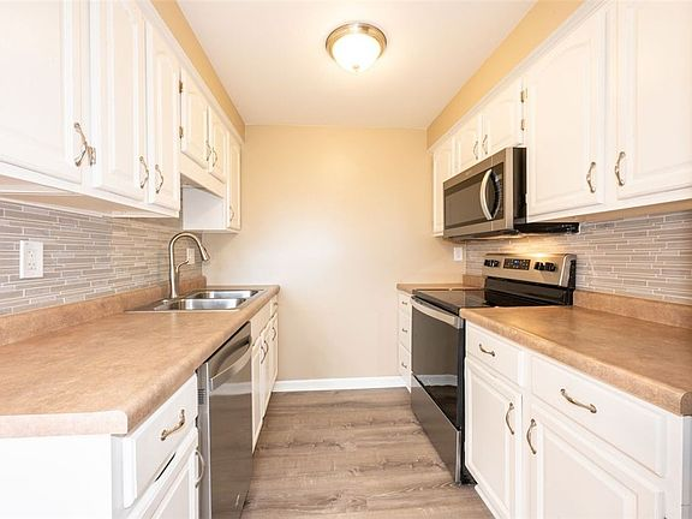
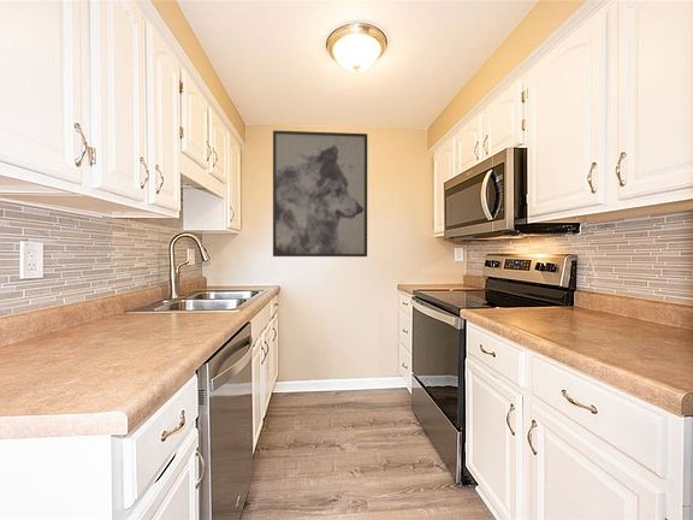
+ wall art [272,129,368,258]
